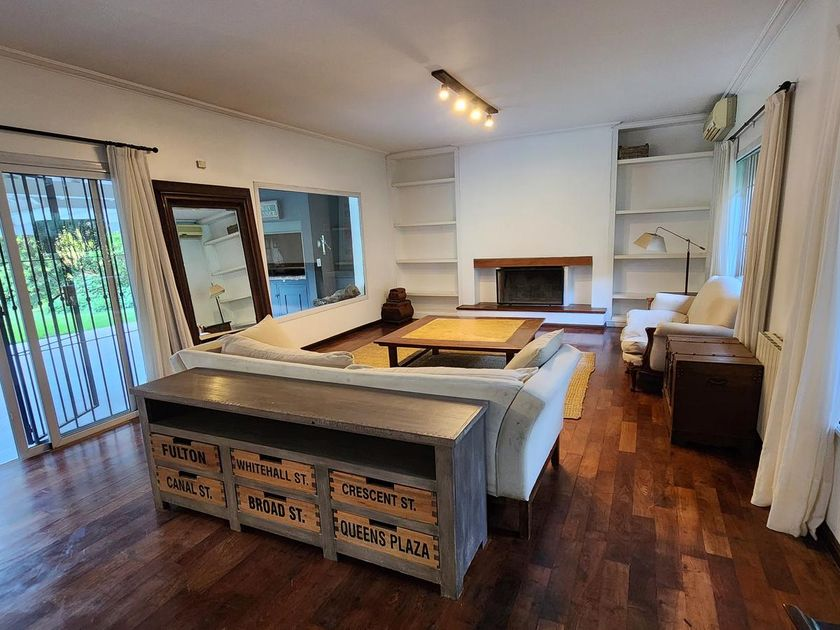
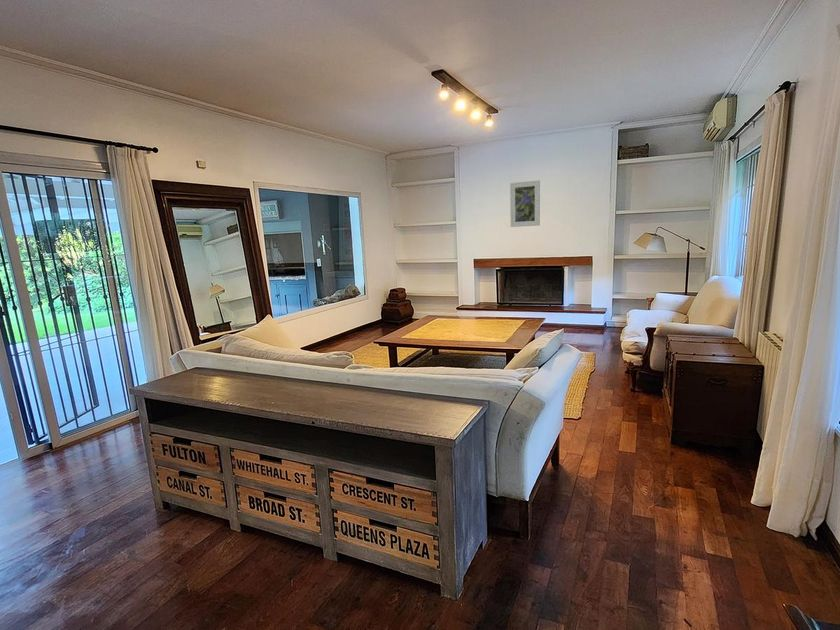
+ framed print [509,179,541,228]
